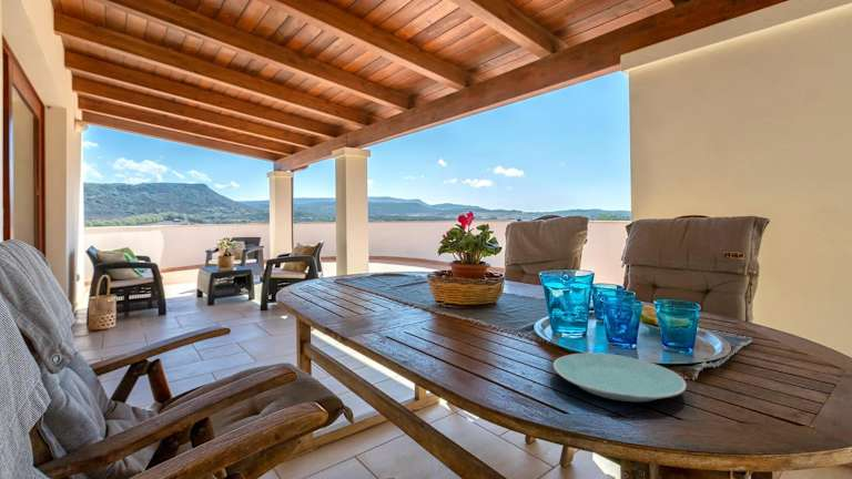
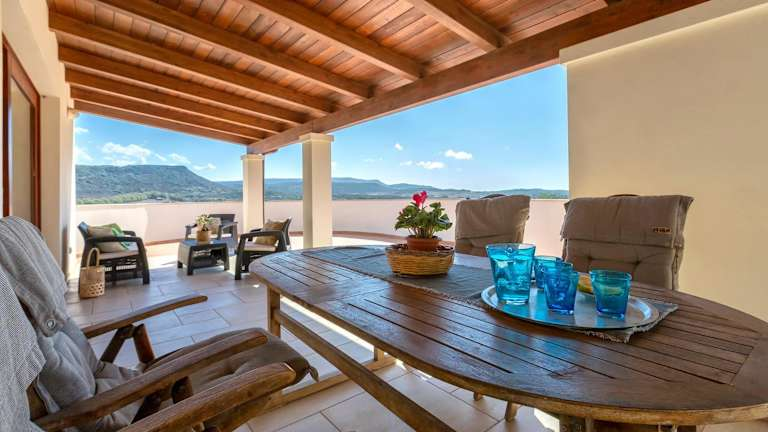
- plate [552,351,688,402]
